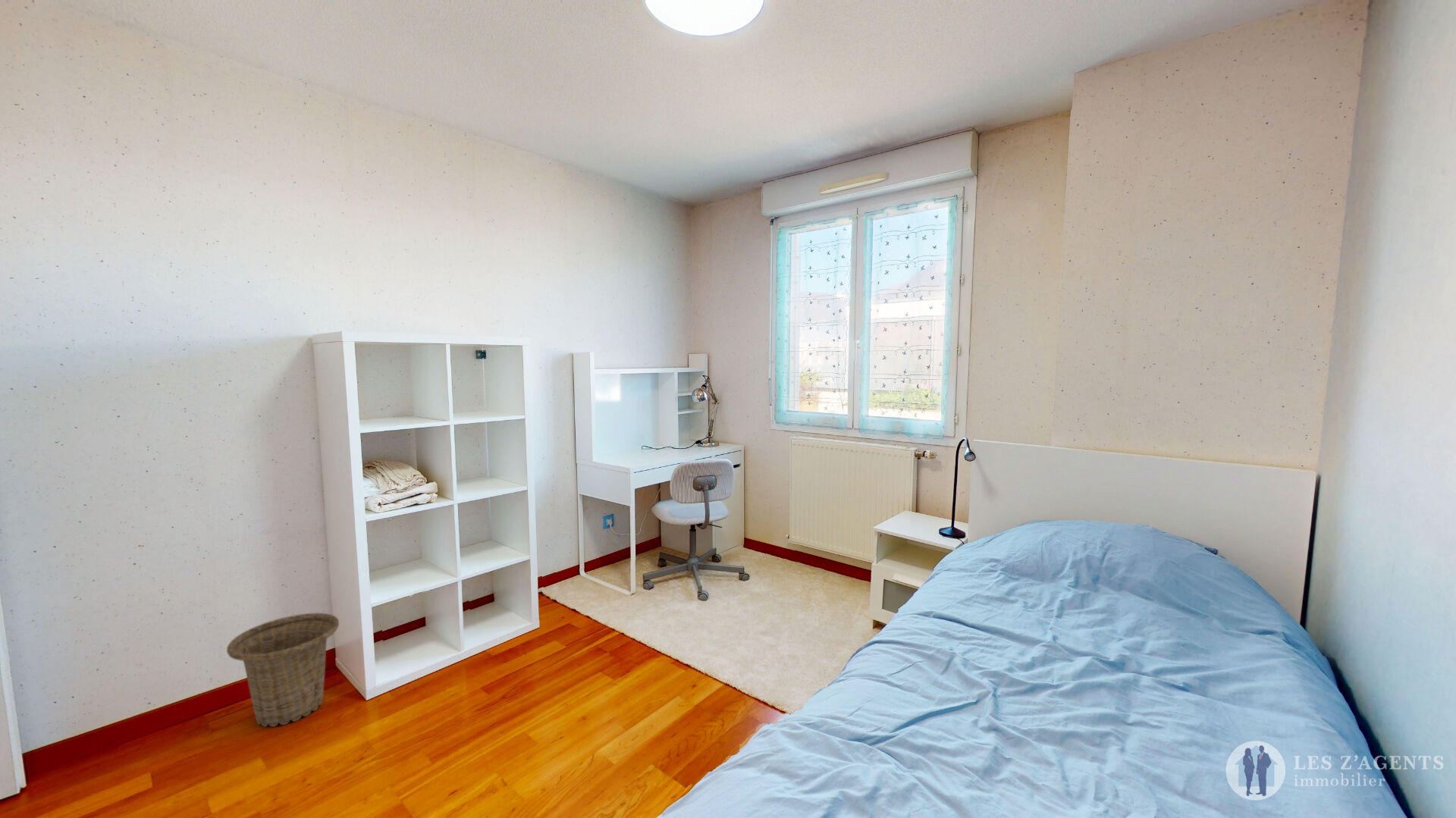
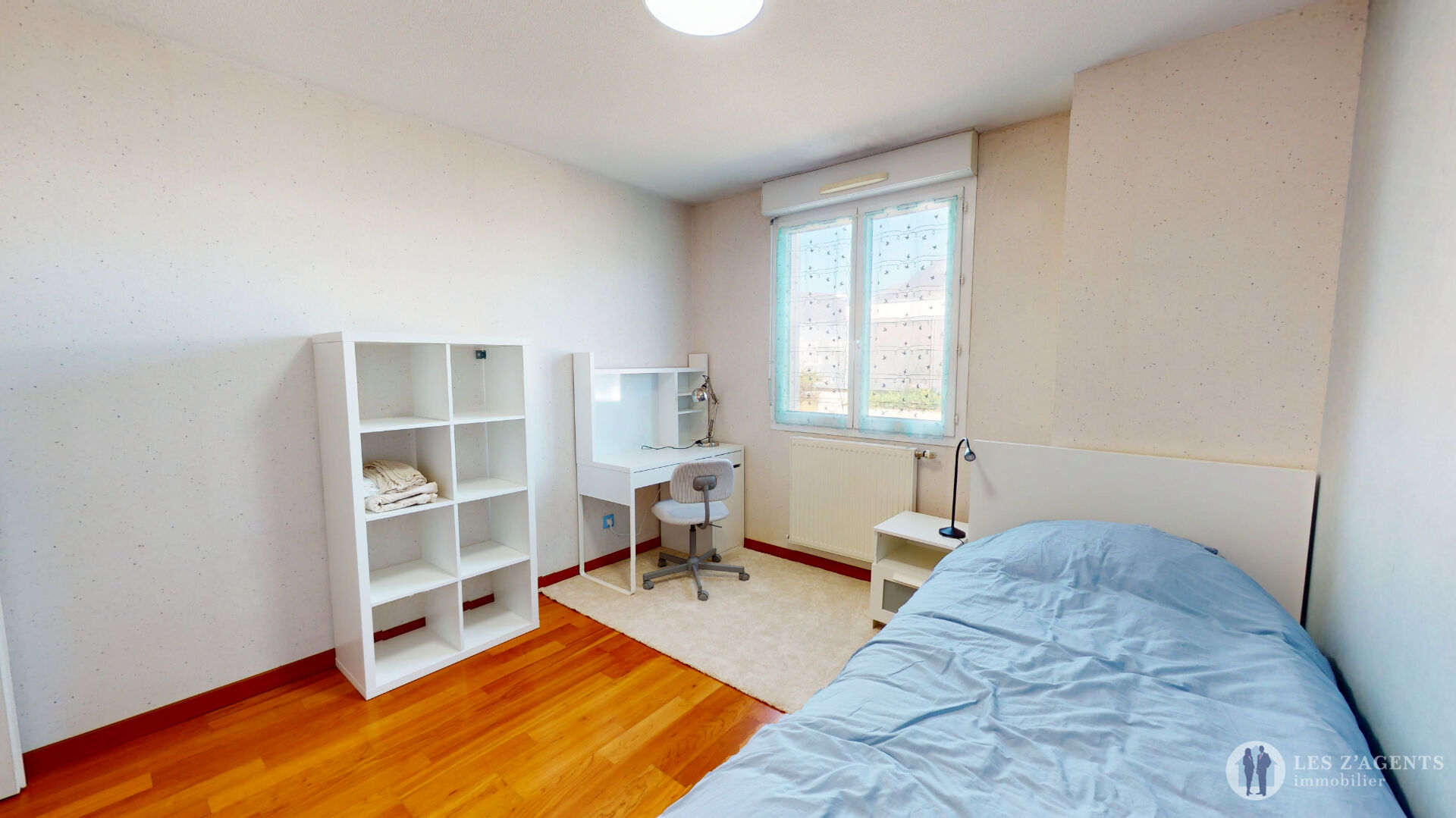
- basket [226,613,340,728]
